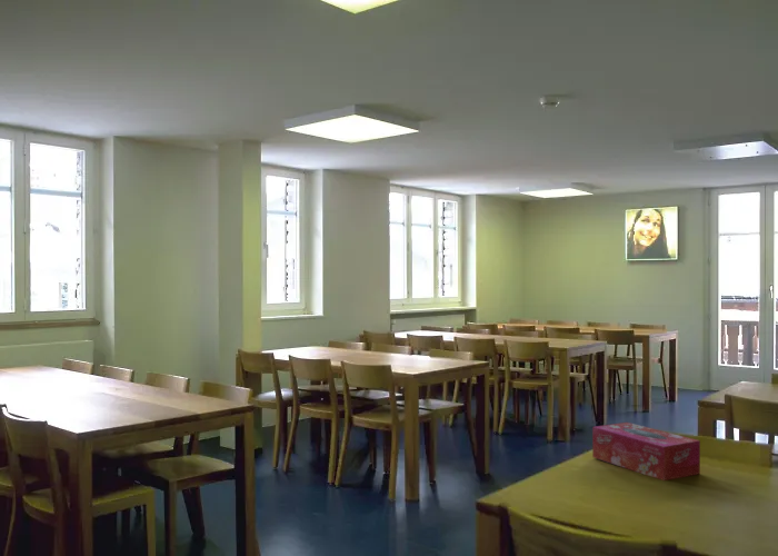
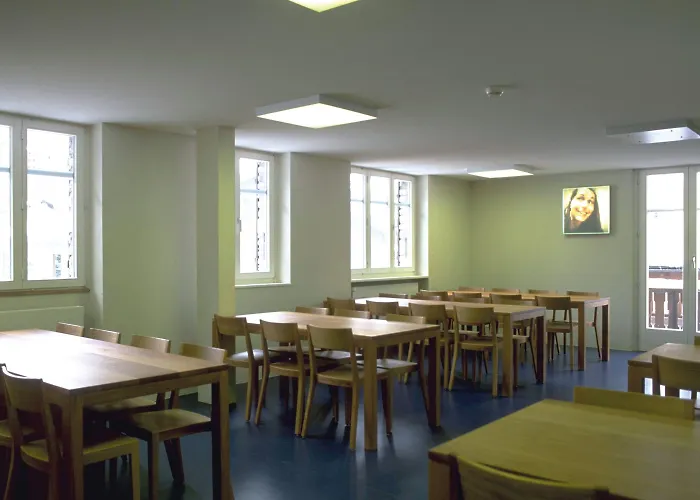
- tissue box [591,421,701,481]
